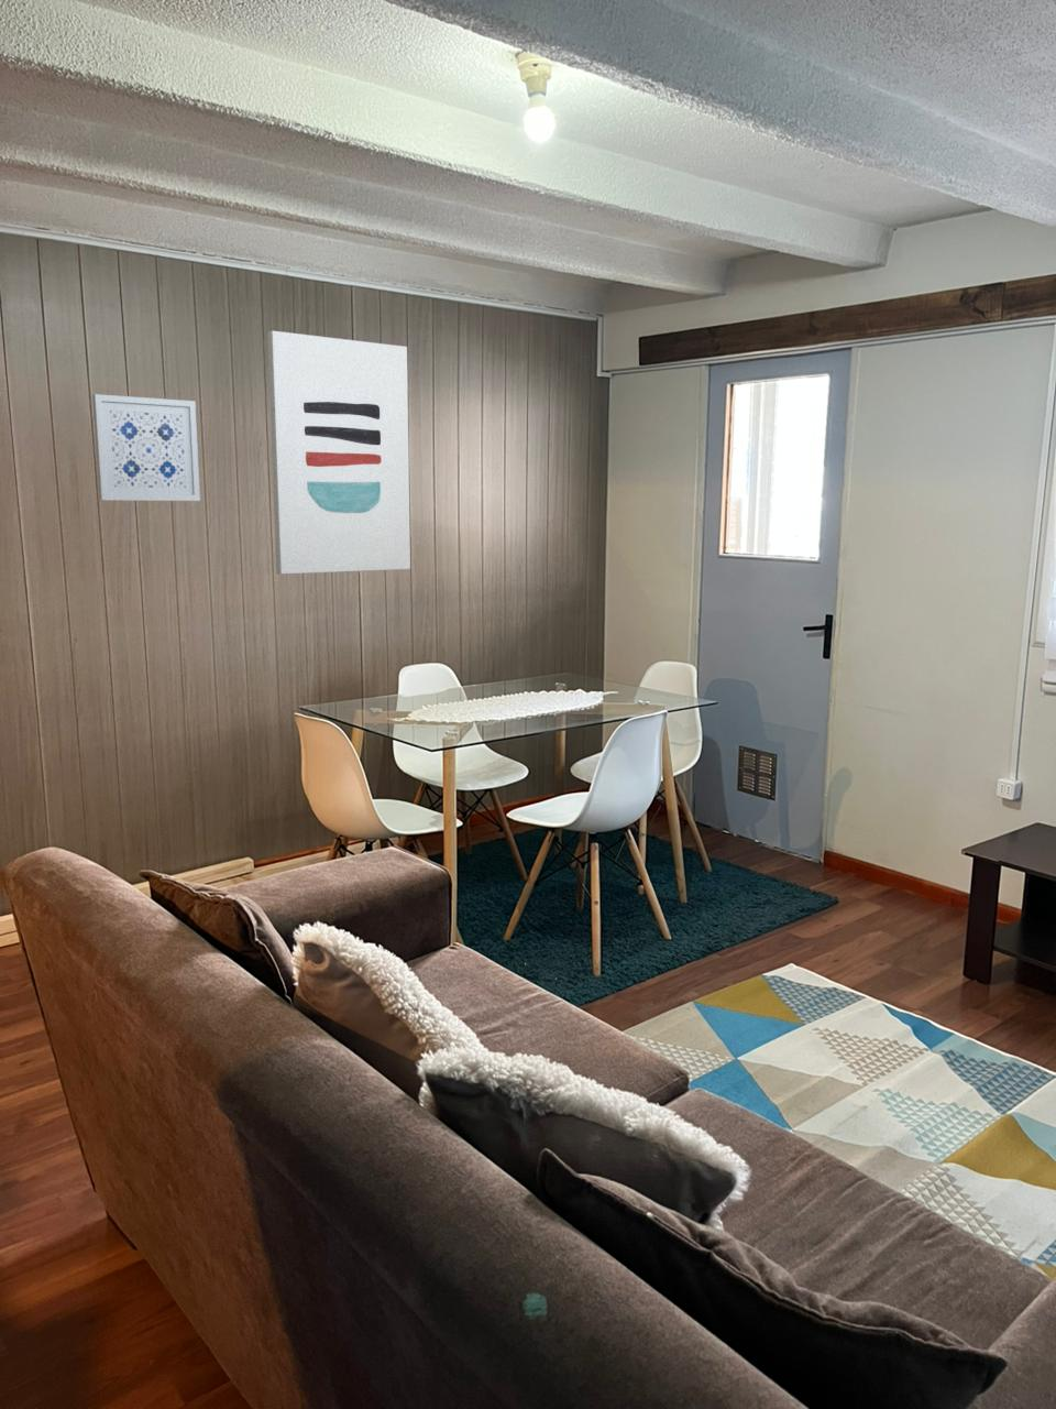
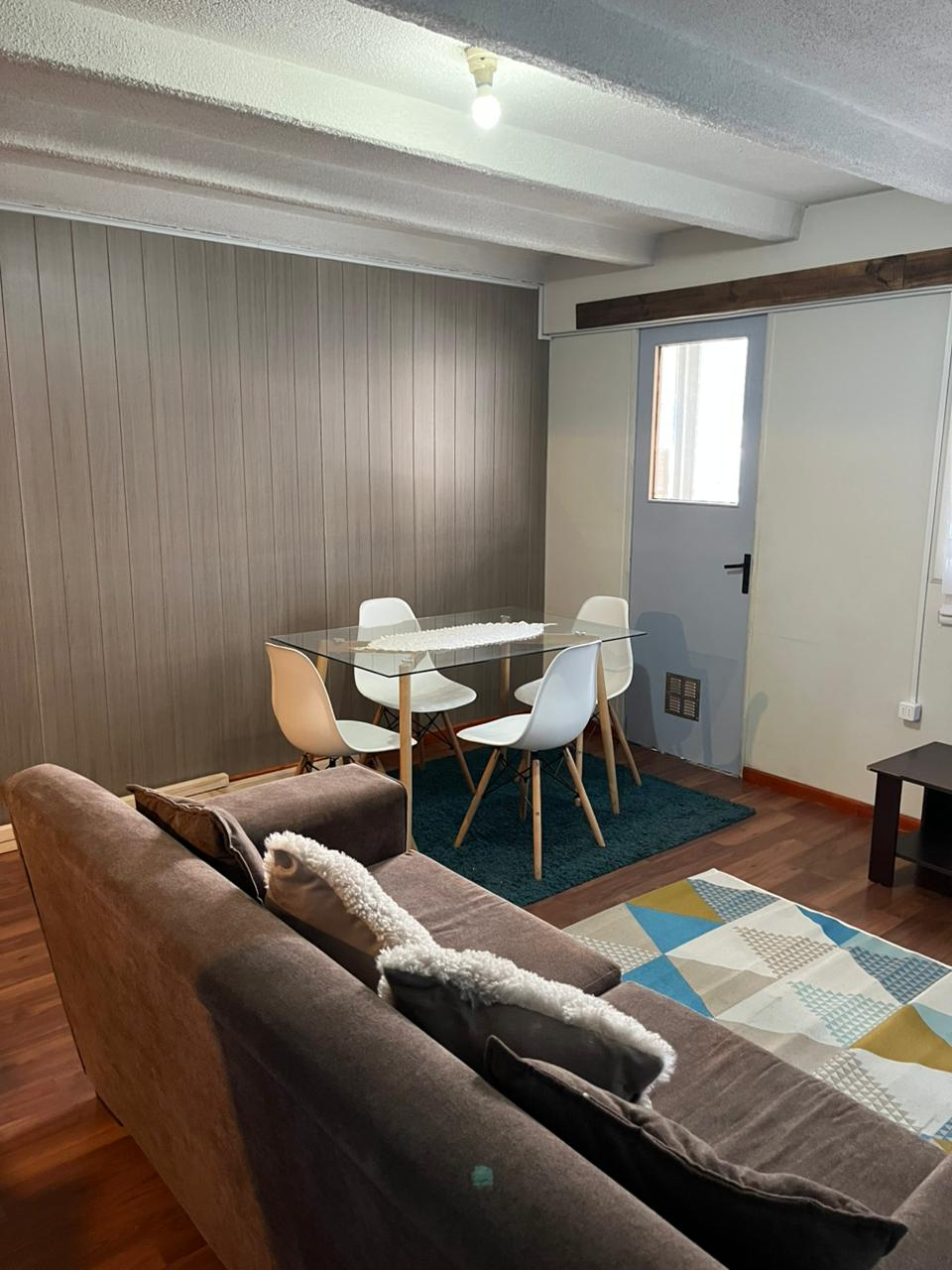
- wall art [91,393,201,501]
- wall art [266,331,412,576]
